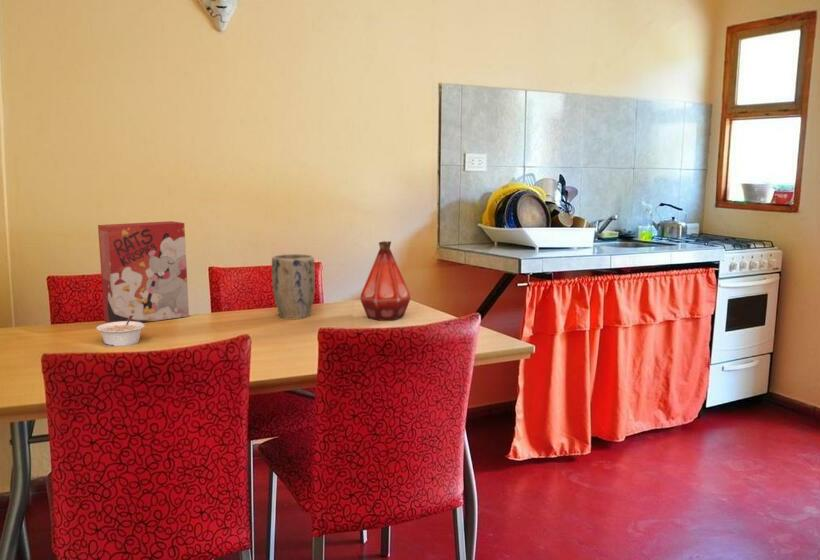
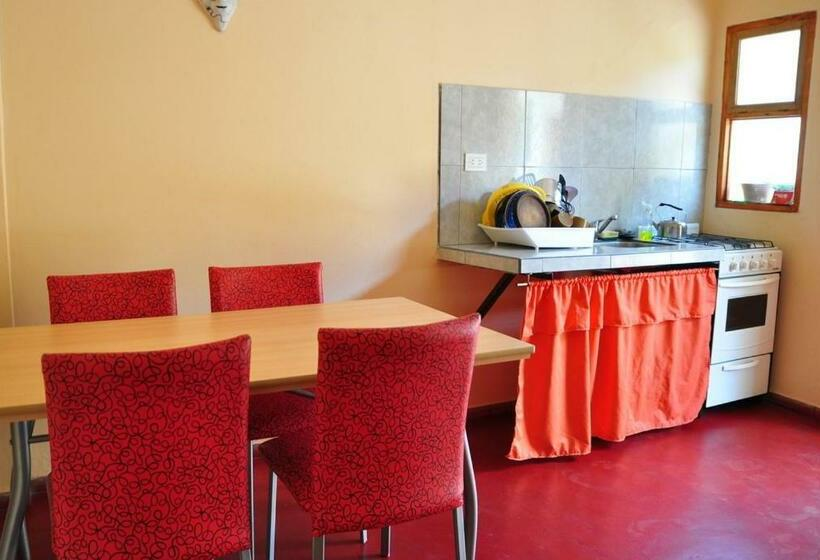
- cereal box [97,220,190,323]
- plant pot [271,253,316,320]
- legume [95,315,146,348]
- bottle [359,240,412,321]
